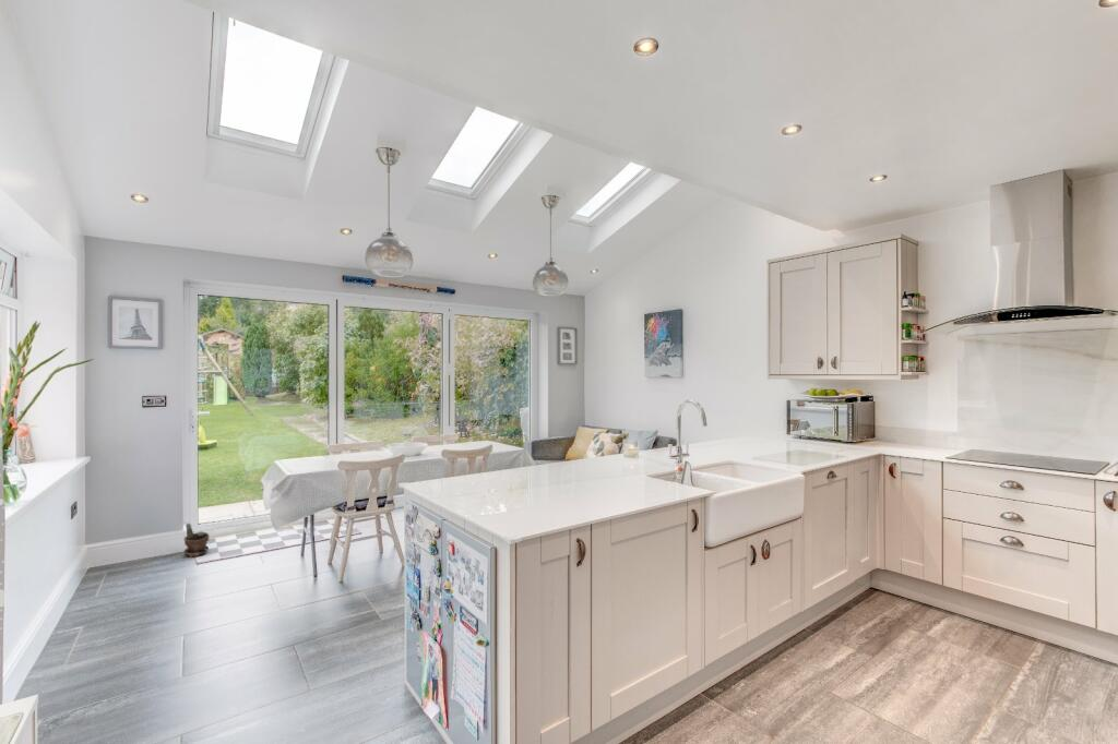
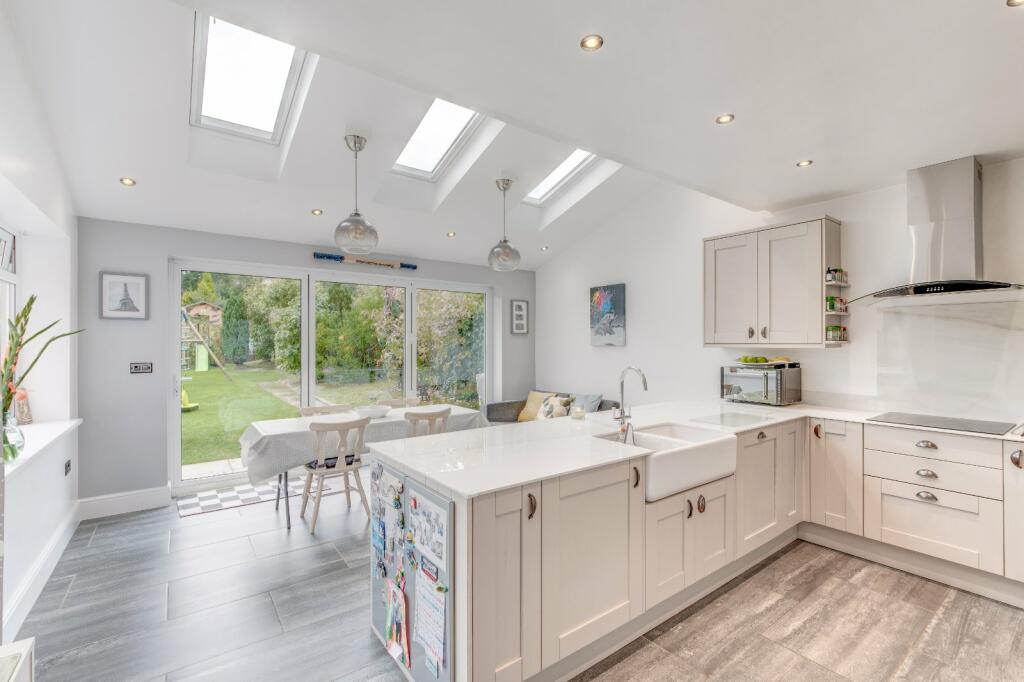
- potted plant [182,521,211,557]
